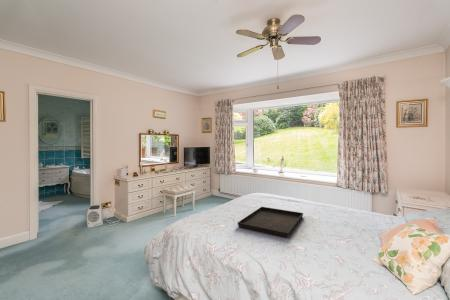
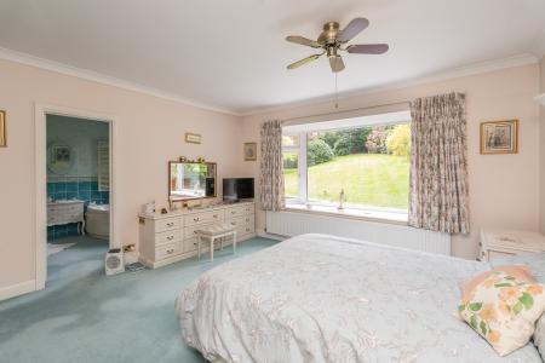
- serving tray [237,206,304,238]
